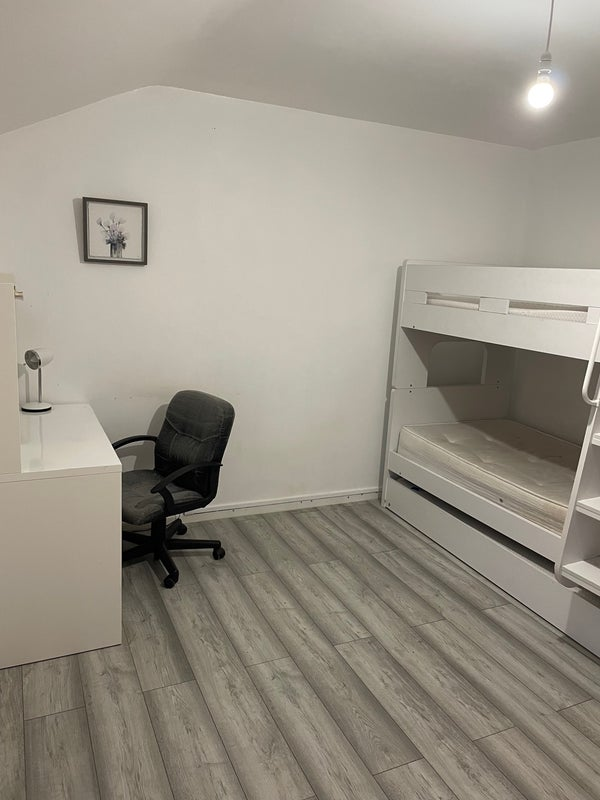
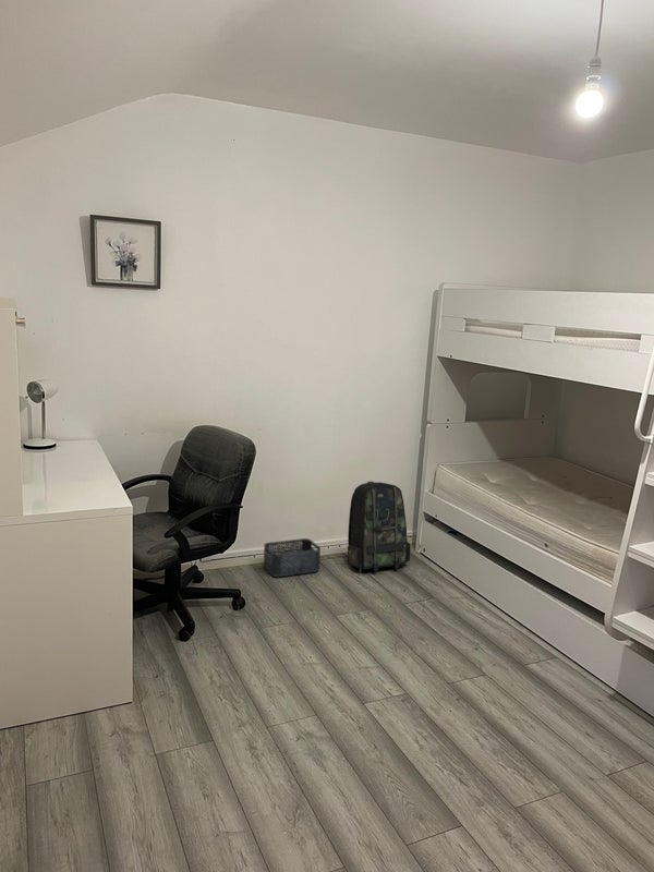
+ storage bin [263,537,322,578]
+ backpack [347,480,411,576]
